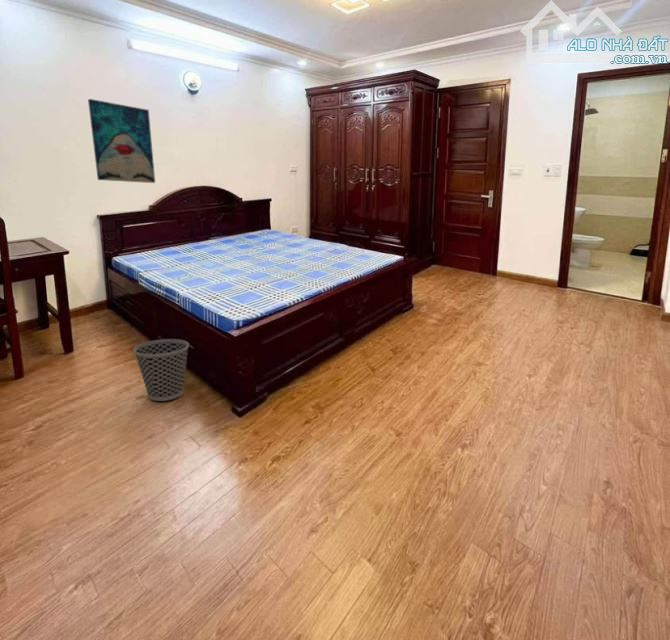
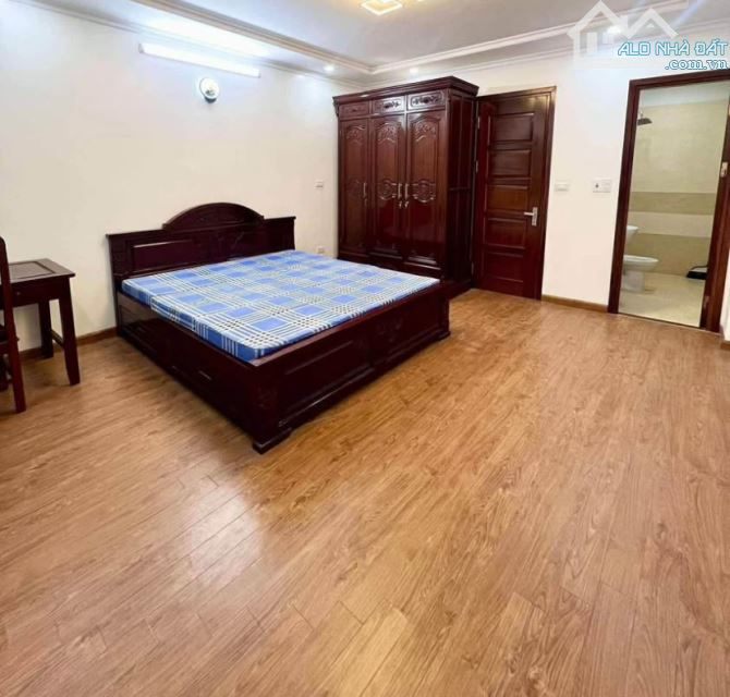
- wall art [87,98,156,184]
- wastebasket [132,338,190,402]
